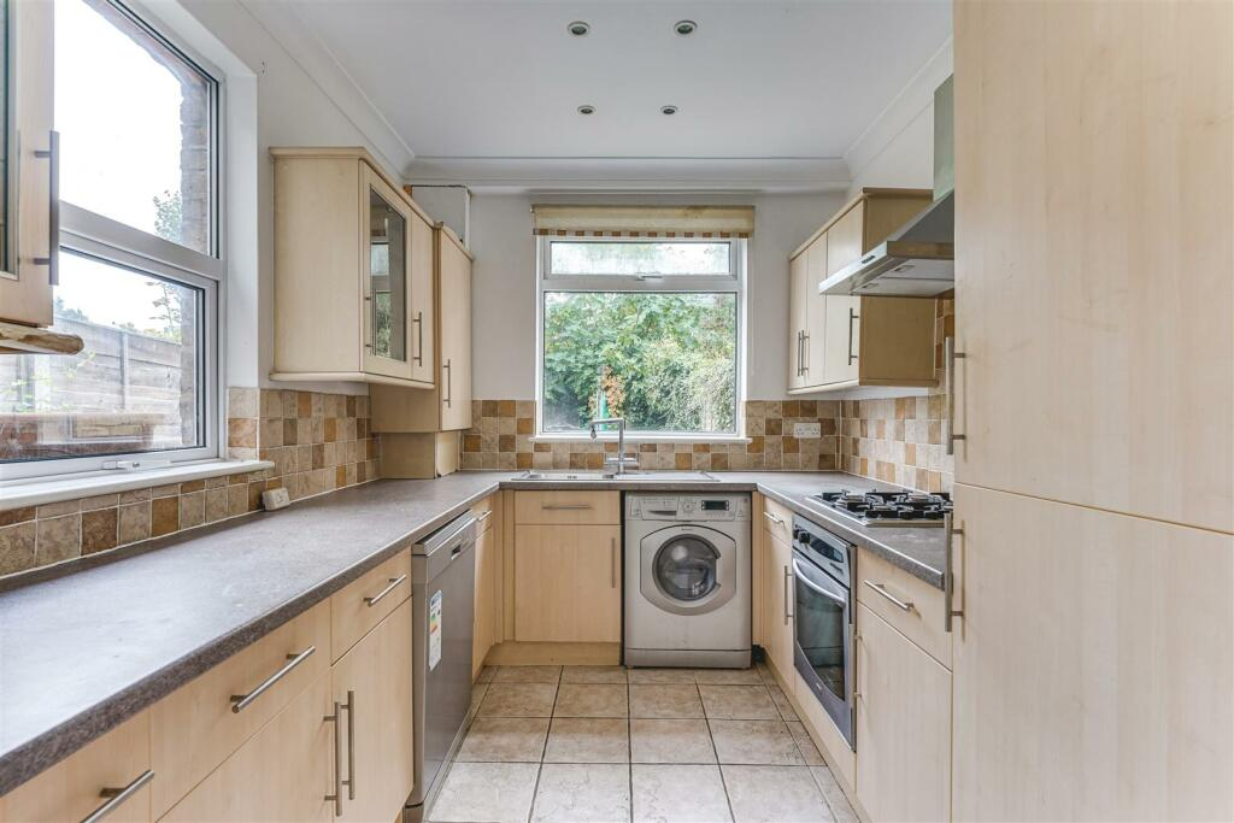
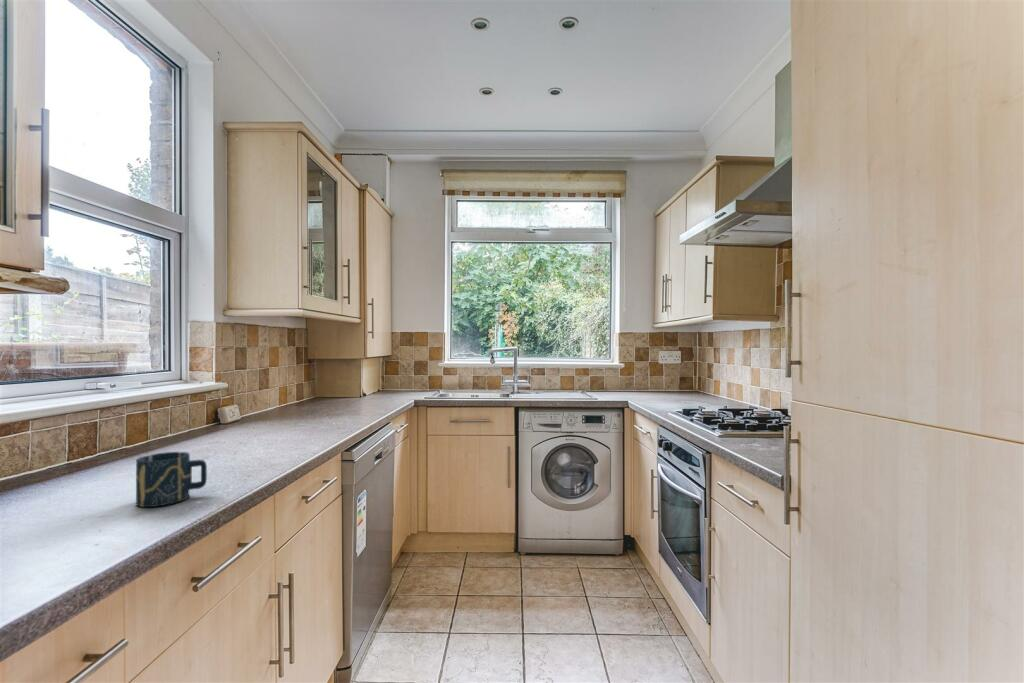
+ cup [135,451,208,508]
